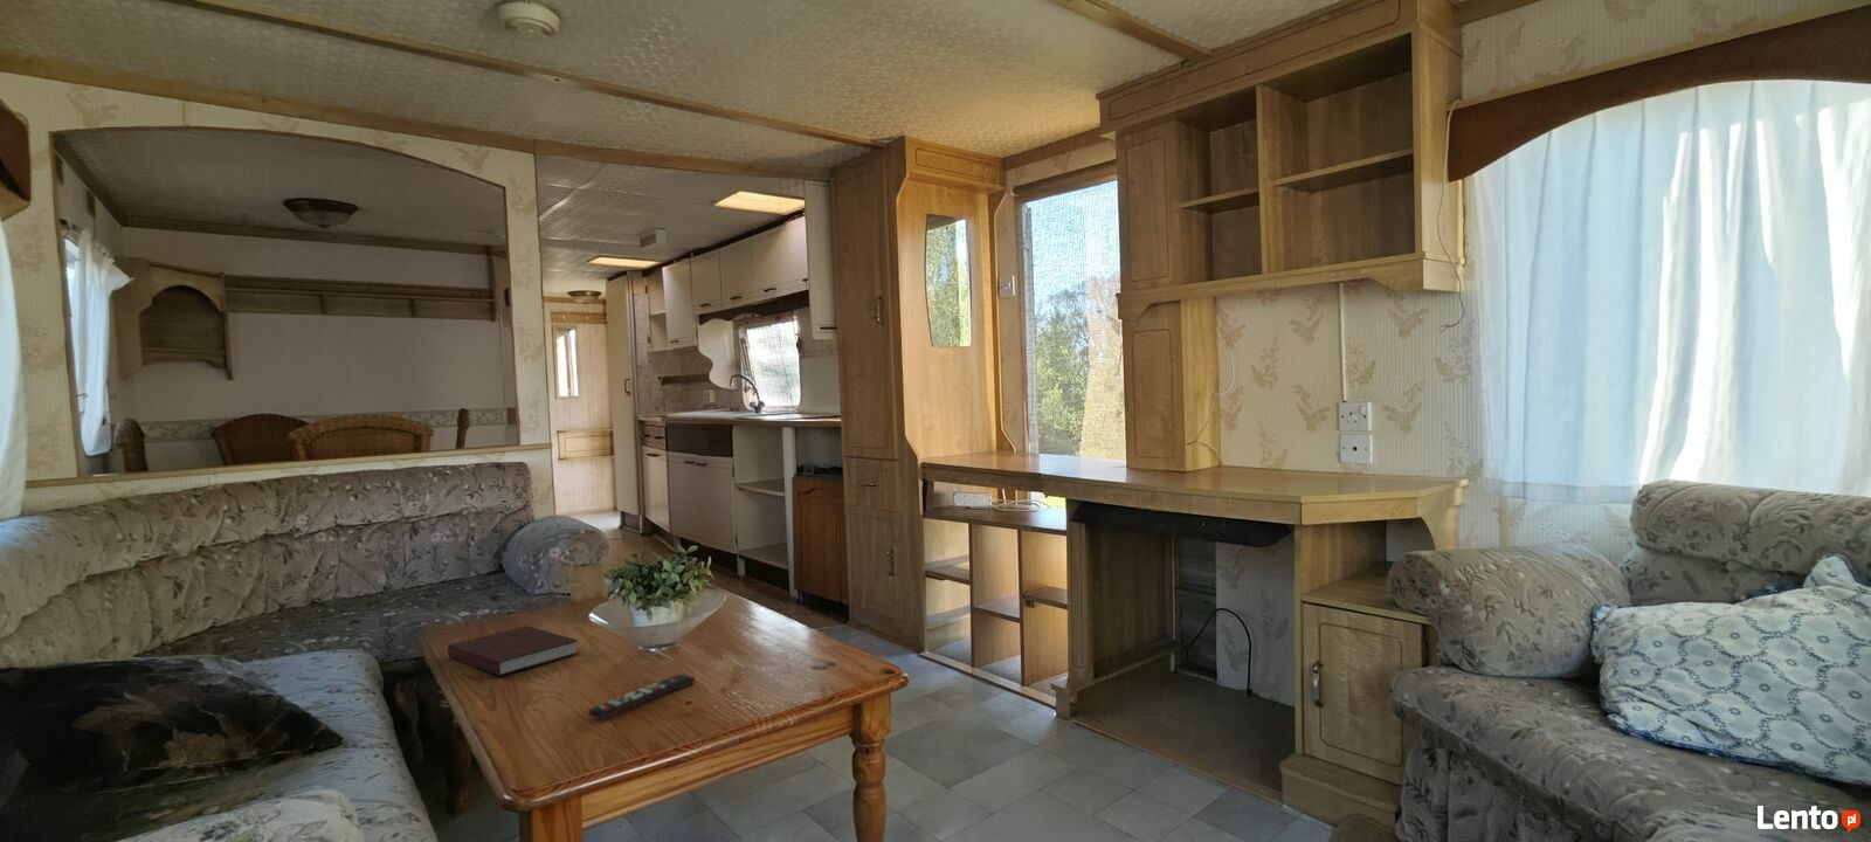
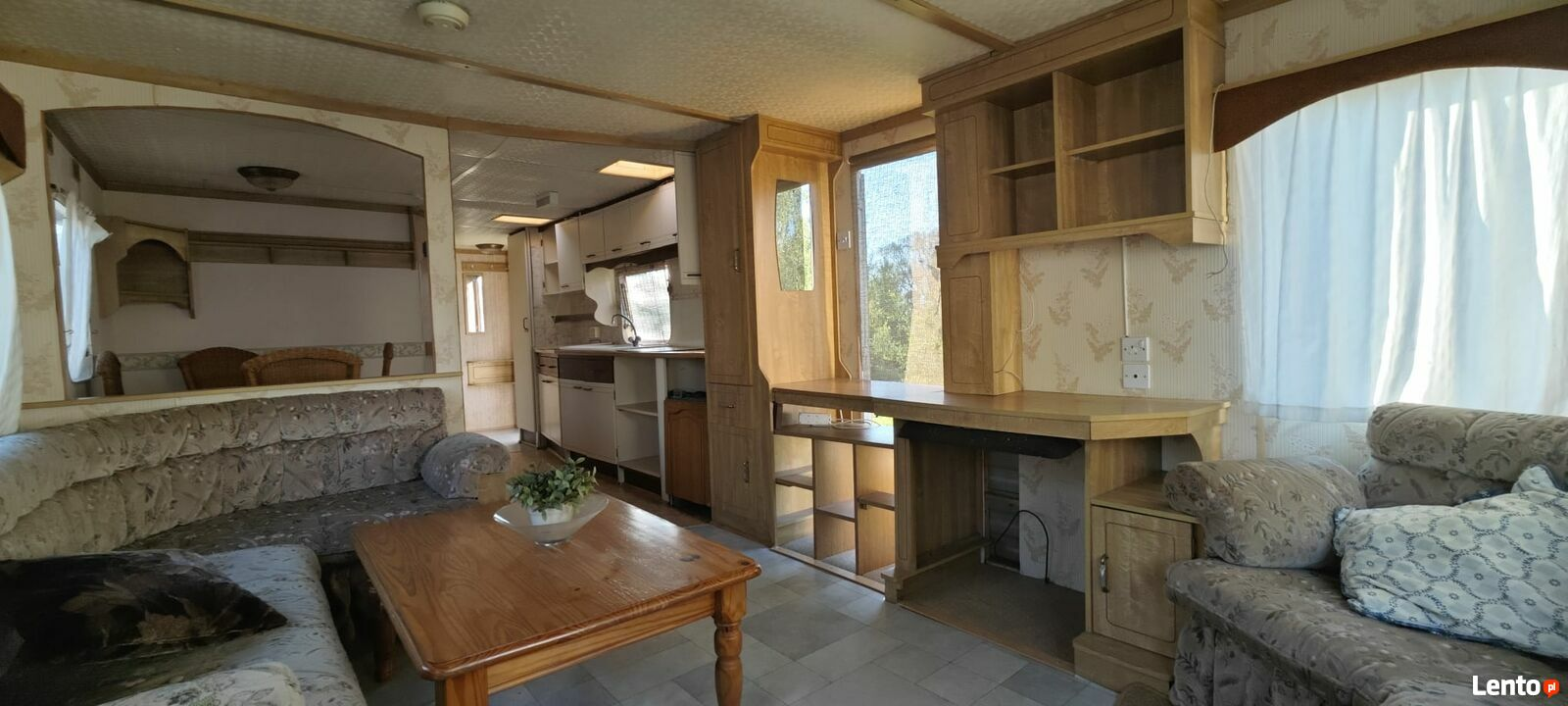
- remote control [587,674,696,719]
- notebook [446,625,580,677]
